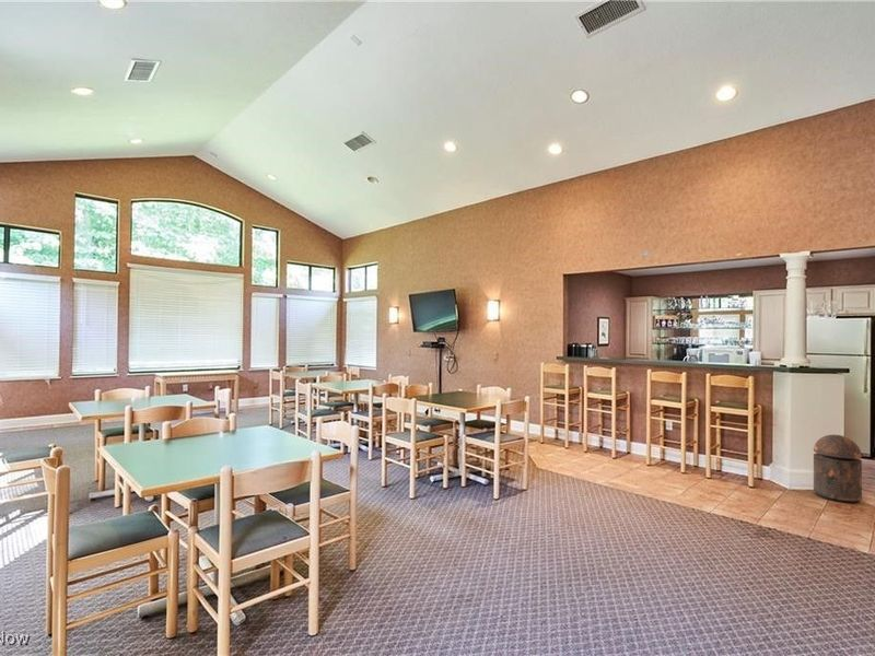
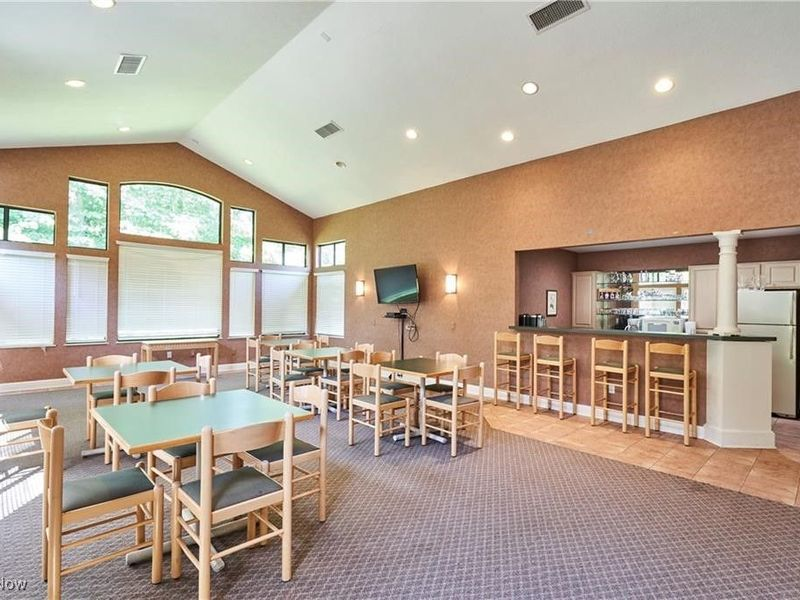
- trash can [813,434,863,504]
